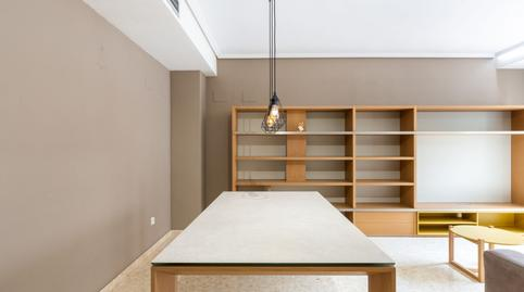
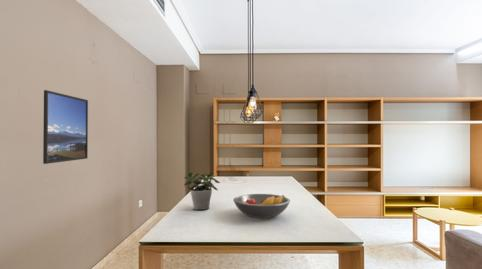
+ fruit bowl [232,193,291,219]
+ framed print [42,89,89,165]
+ potted plant [183,171,221,211]
